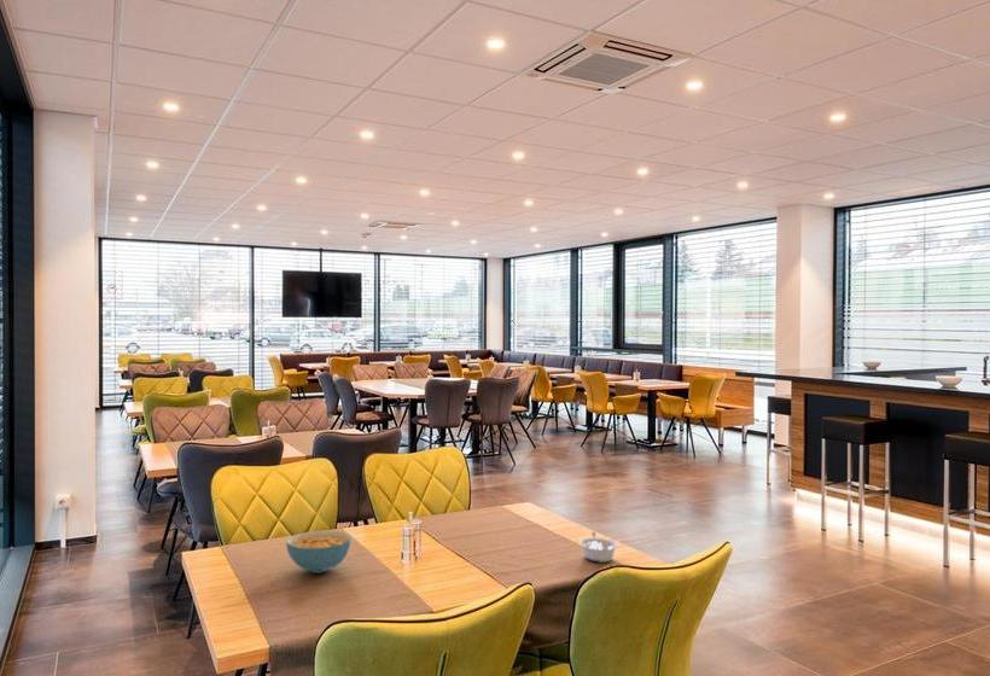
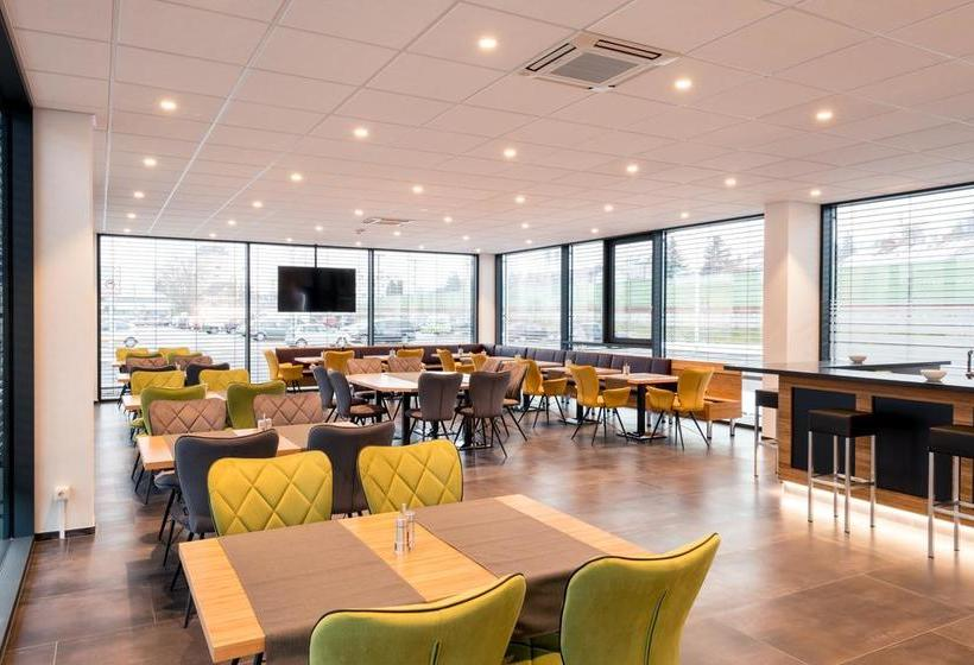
- cereal bowl [285,529,353,575]
- legume [577,531,619,564]
